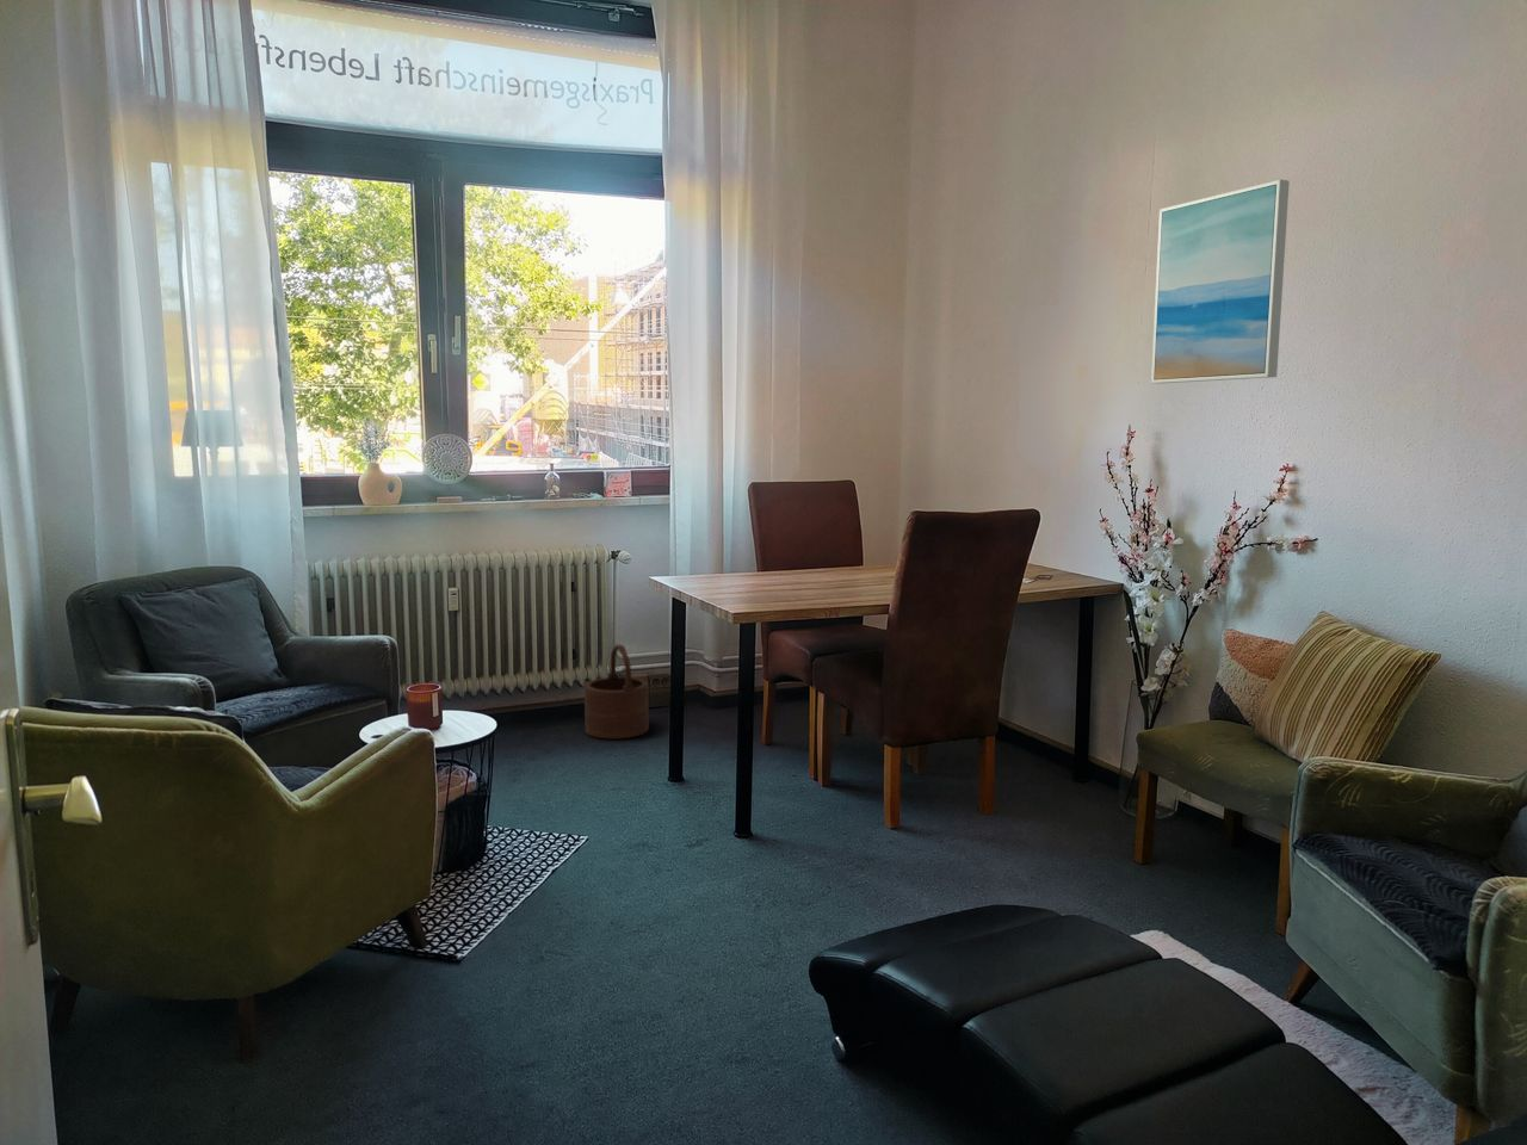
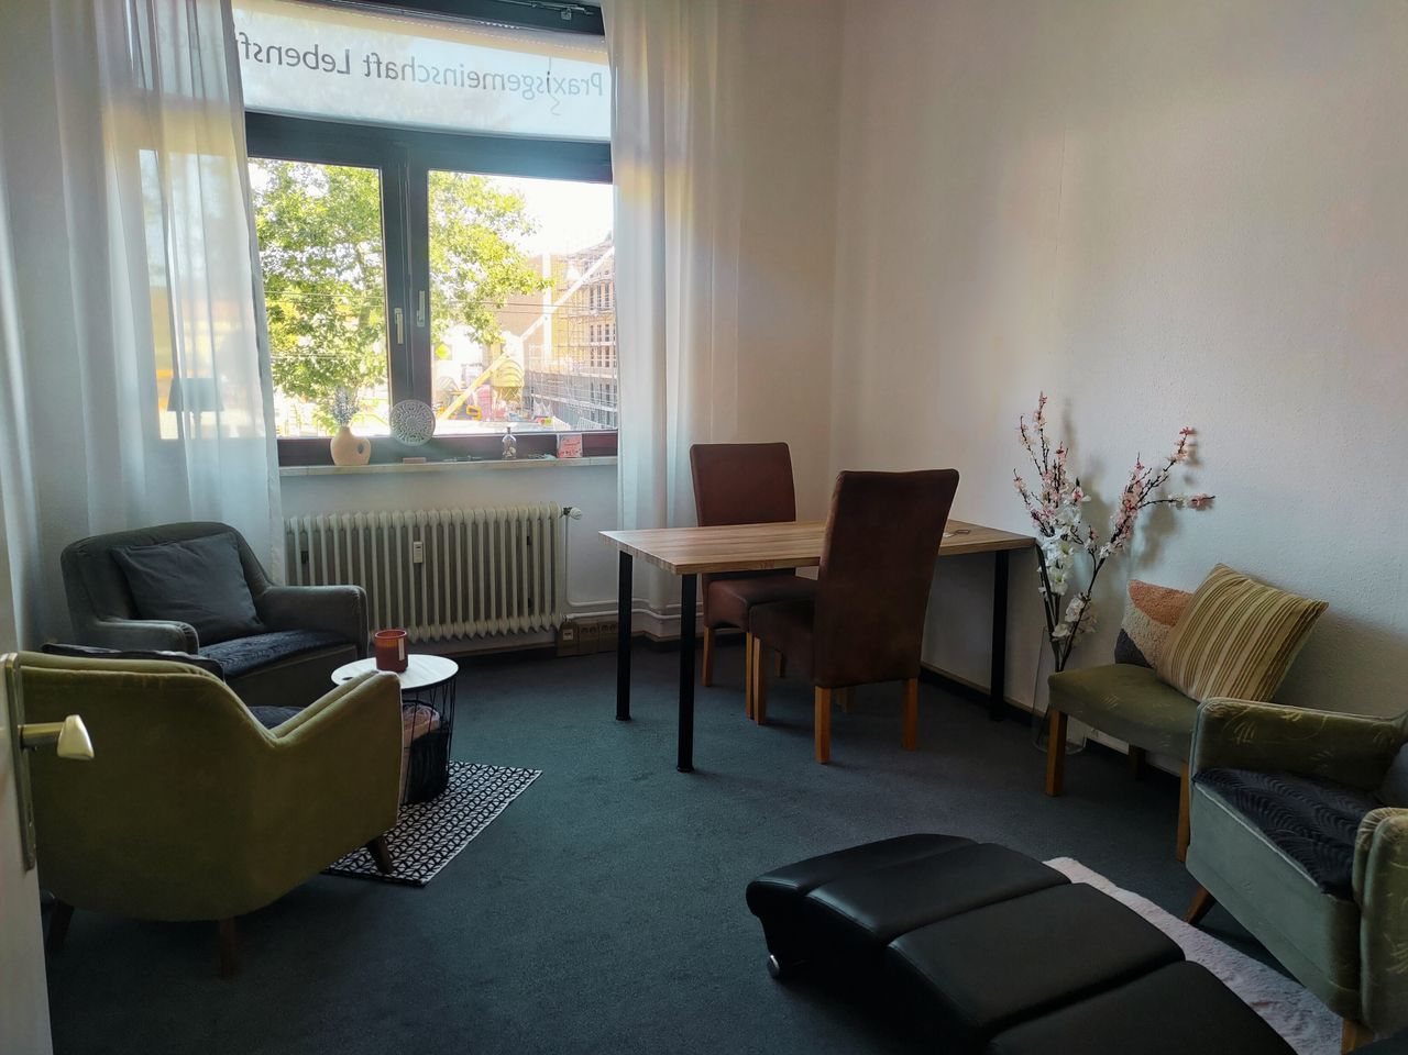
- wall art [1149,179,1291,384]
- wooden bucket [583,643,650,740]
